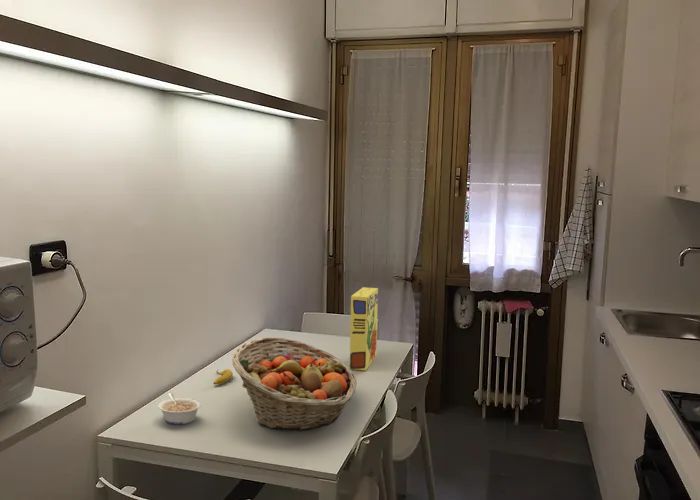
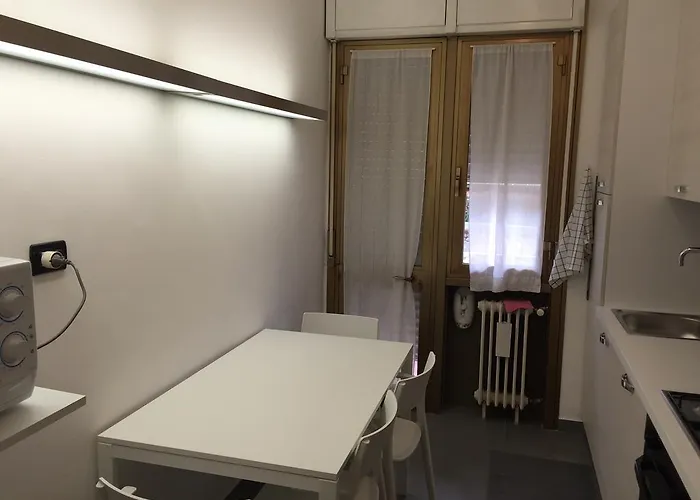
- cereal box [349,286,379,372]
- banana [212,368,234,386]
- fruit basket [231,336,357,431]
- legume [157,392,202,425]
